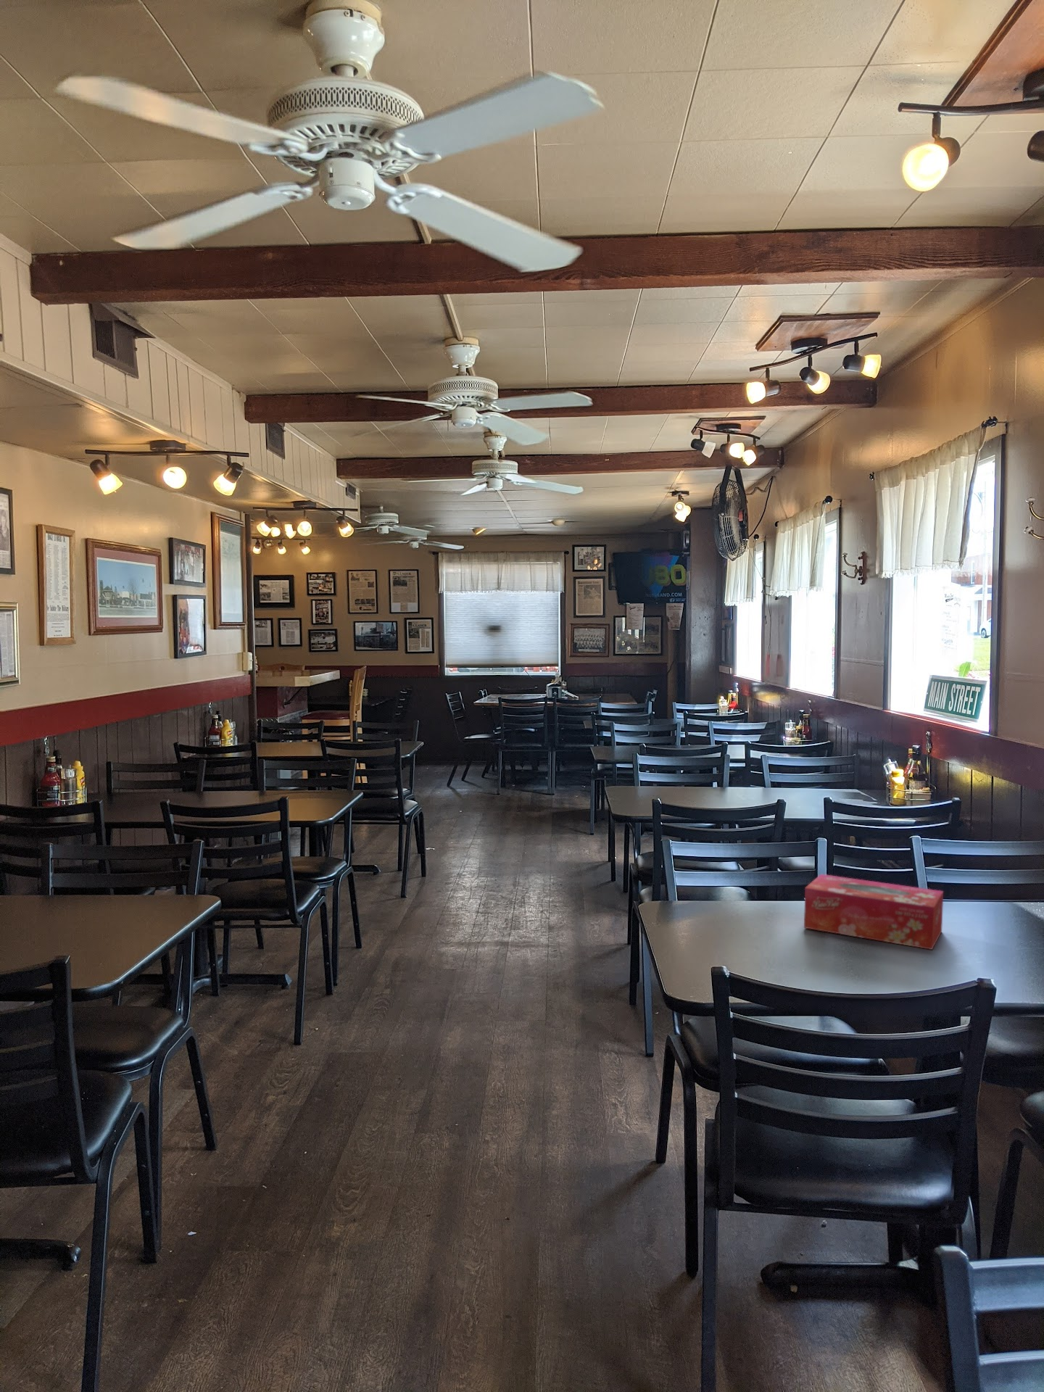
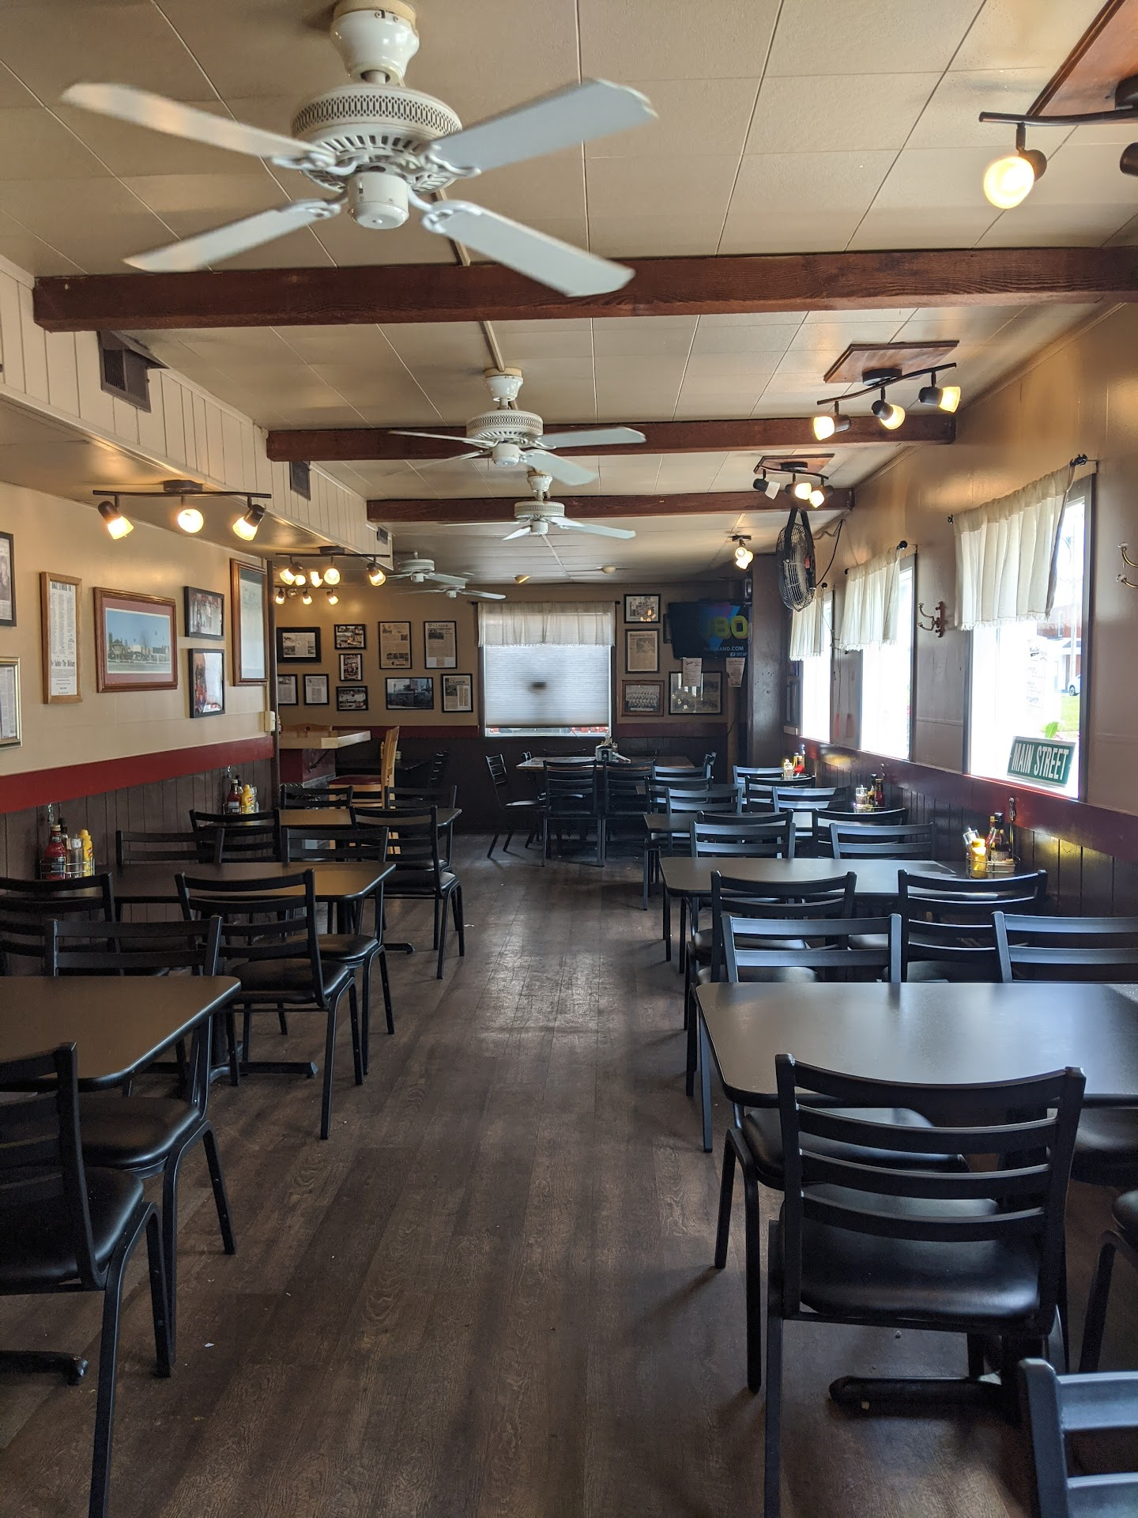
- tissue box [804,874,944,950]
